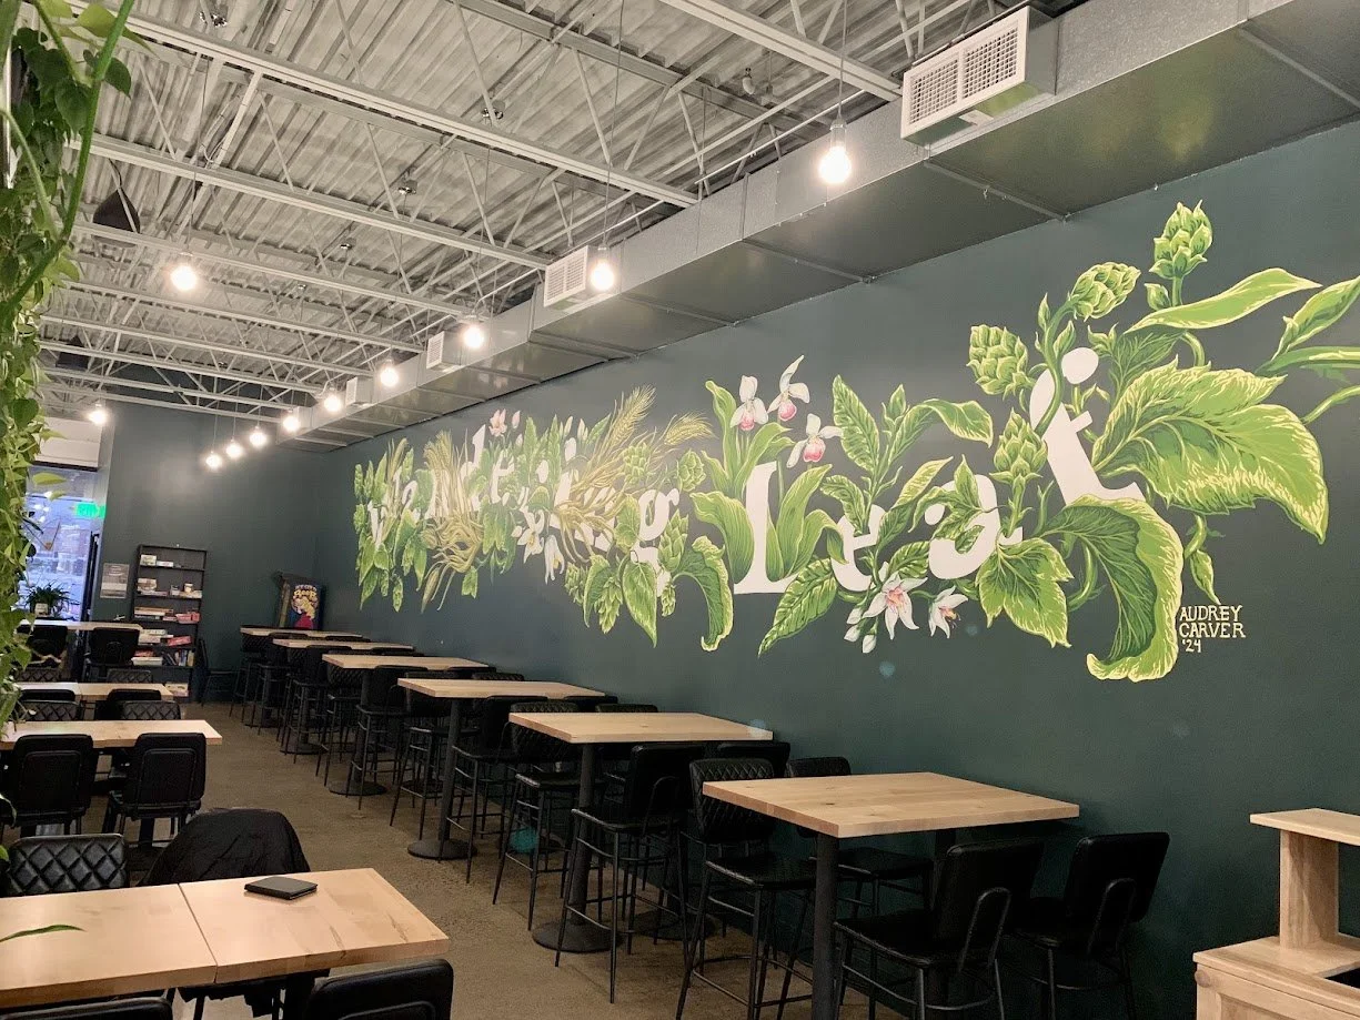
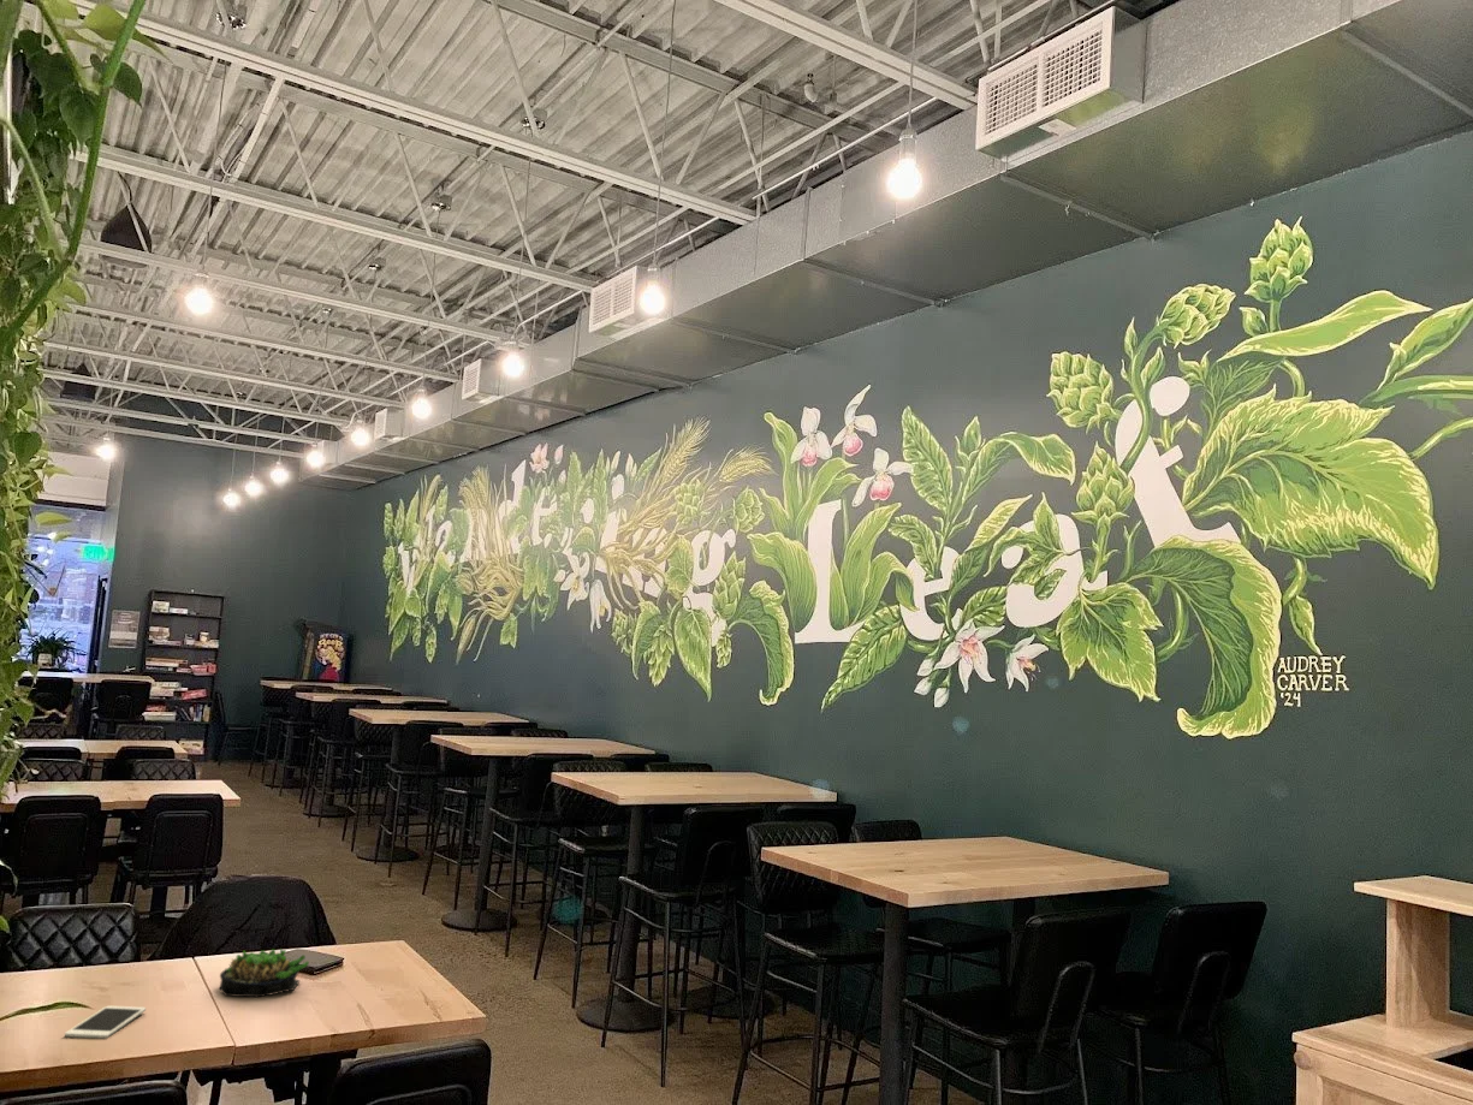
+ cell phone [64,1005,147,1039]
+ succulent plant [219,947,310,998]
